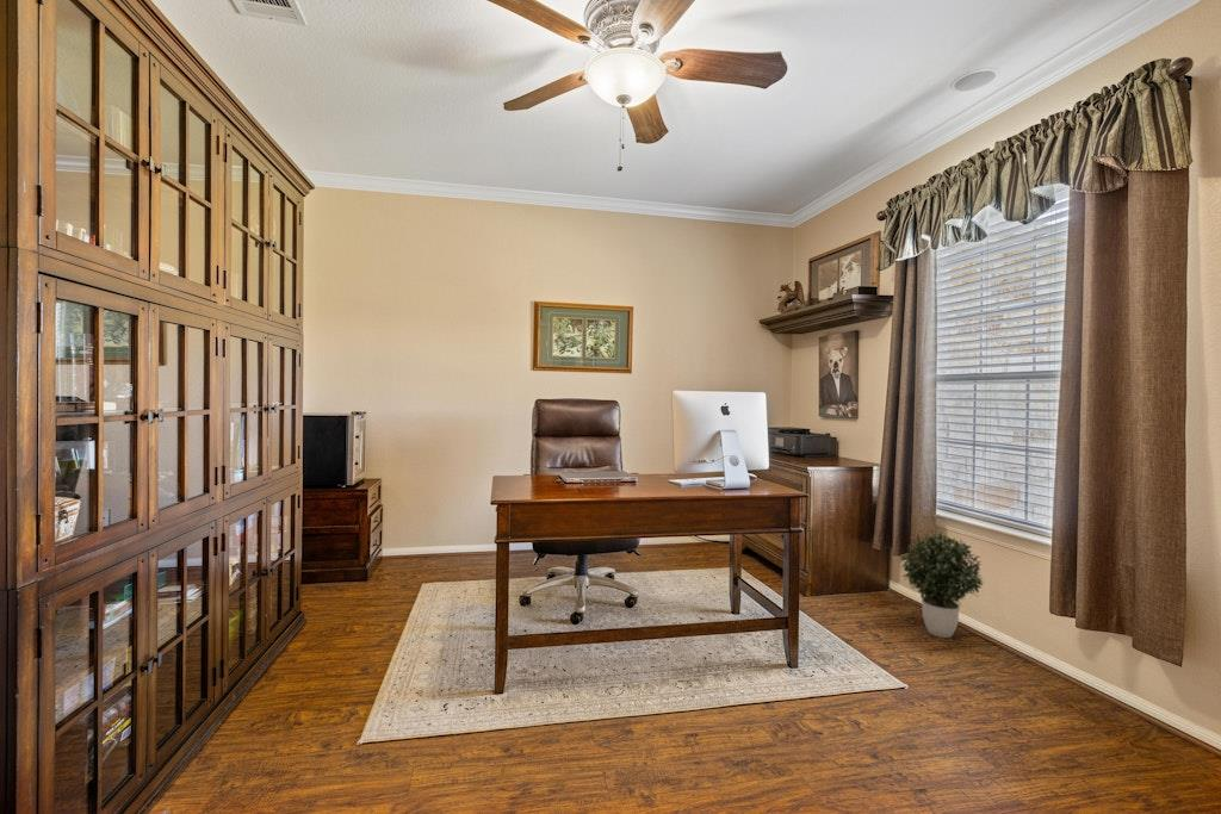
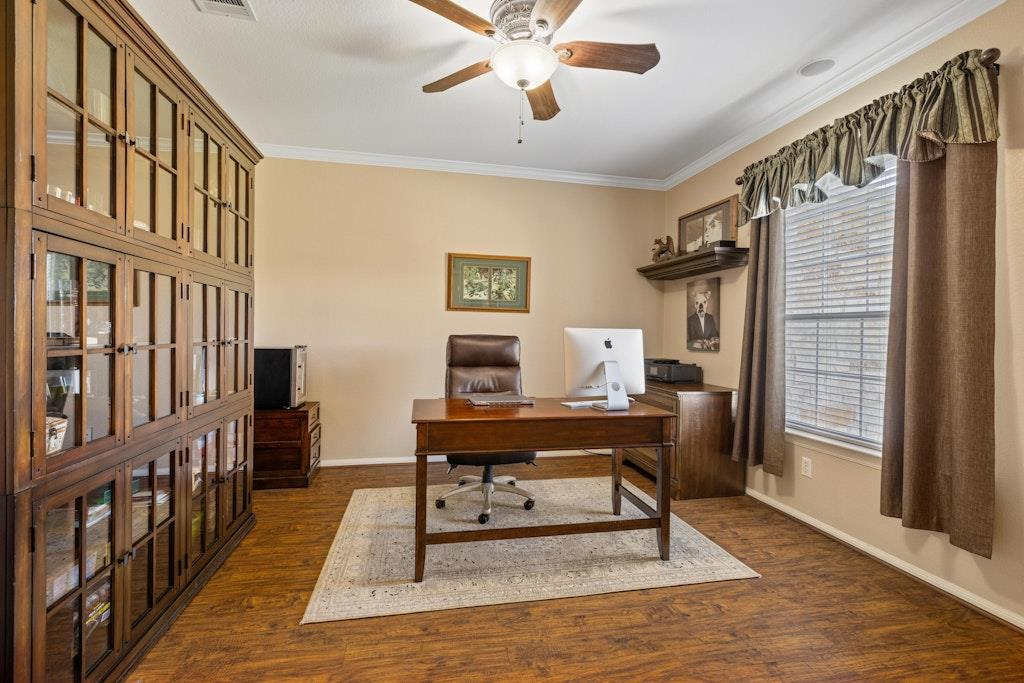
- potted plant [899,532,986,639]
